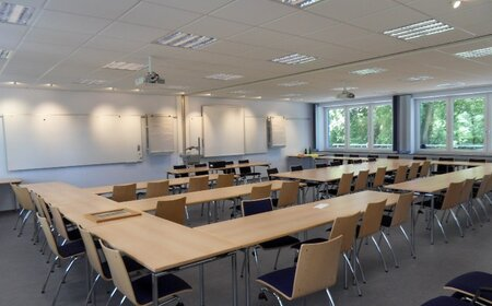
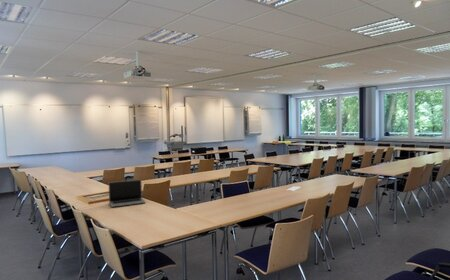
+ laptop [108,179,147,208]
